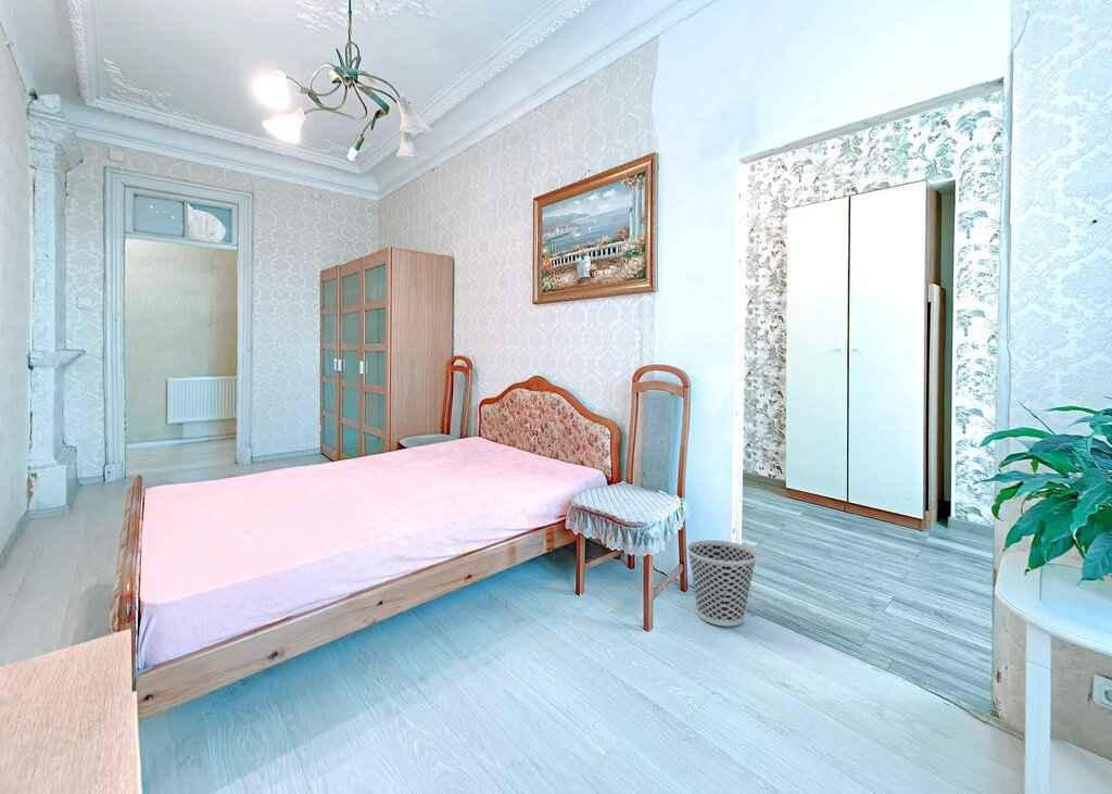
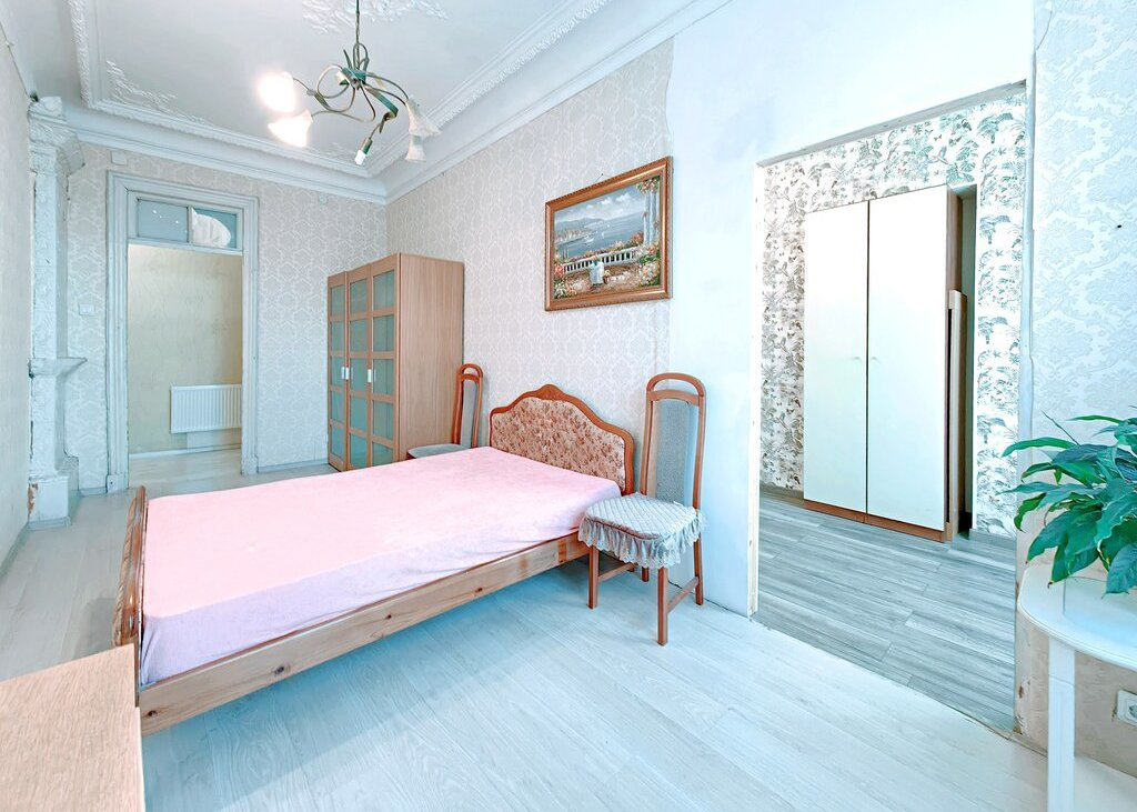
- wastebasket [686,539,759,627]
